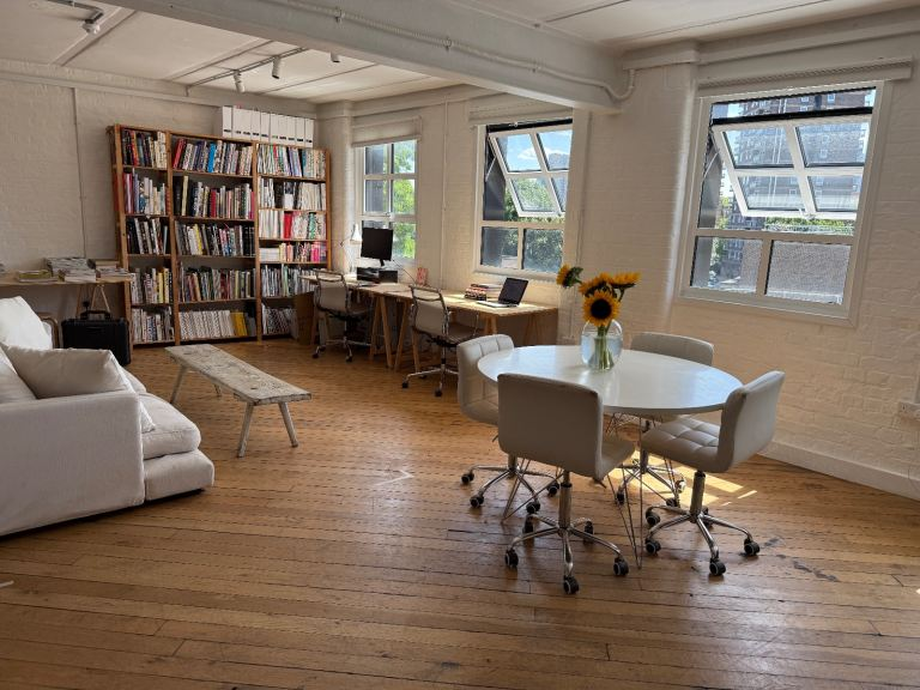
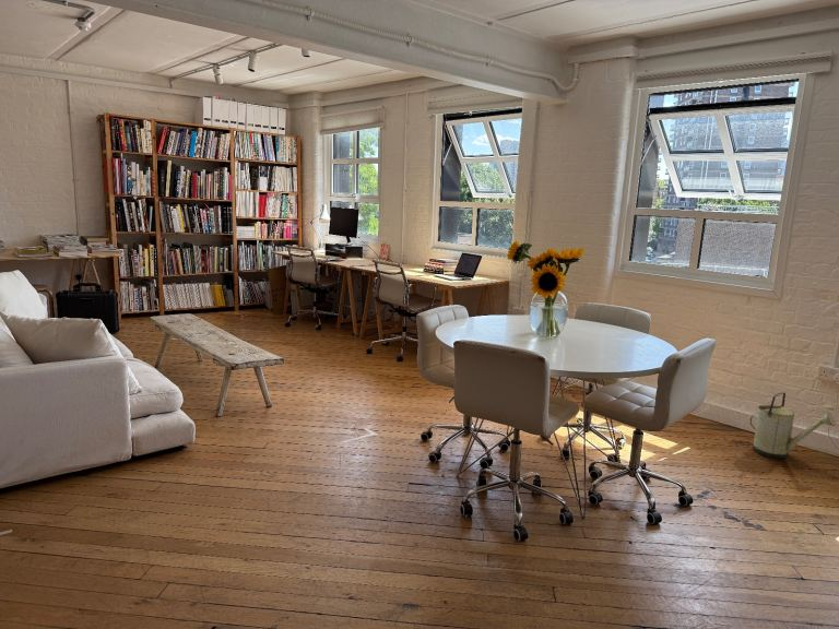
+ watering can [749,391,837,460]
